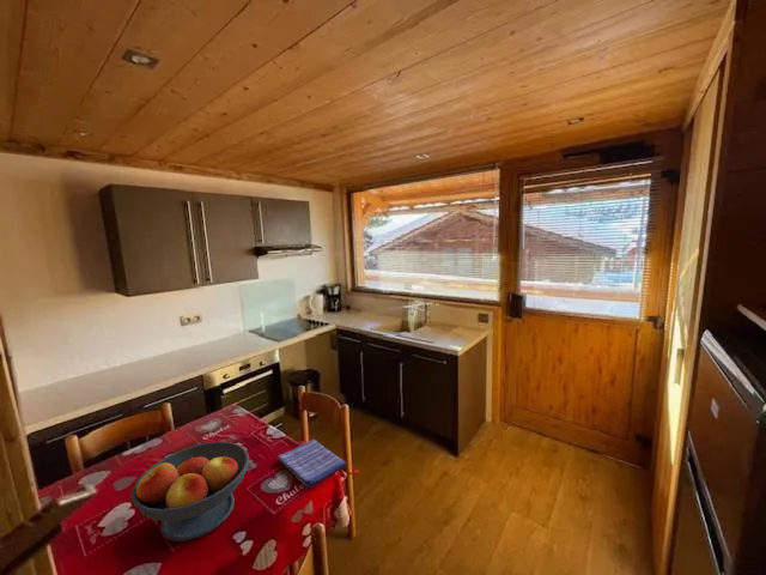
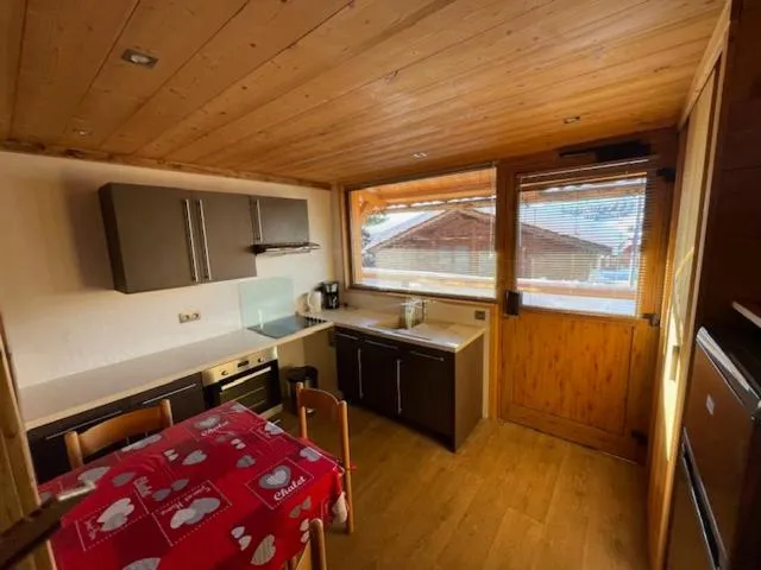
- fruit bowl [130,441,250,543]
- dish towel [276,438,347,489]
